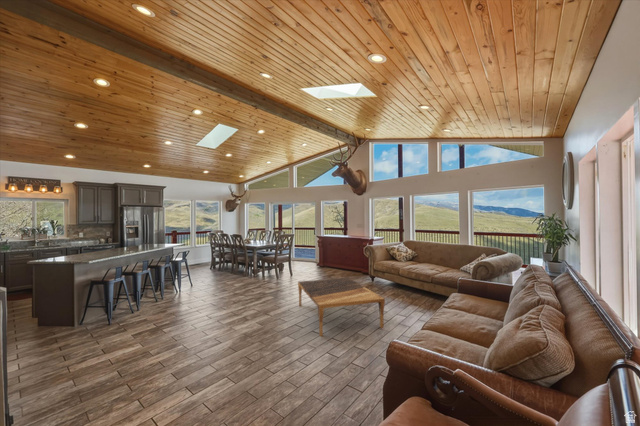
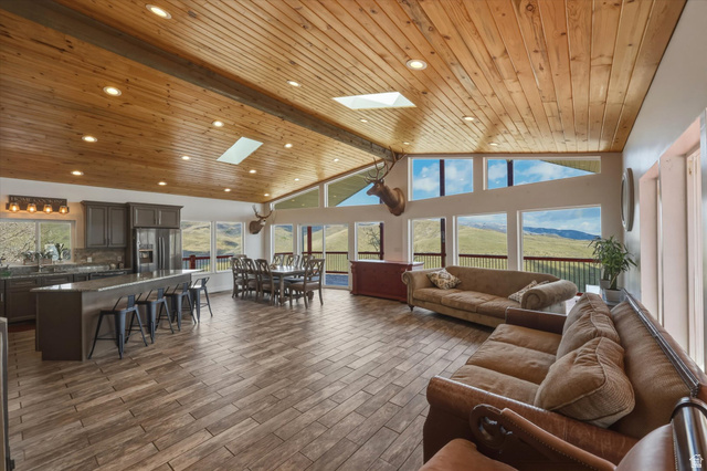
- coffee table [297,277,386,337]
